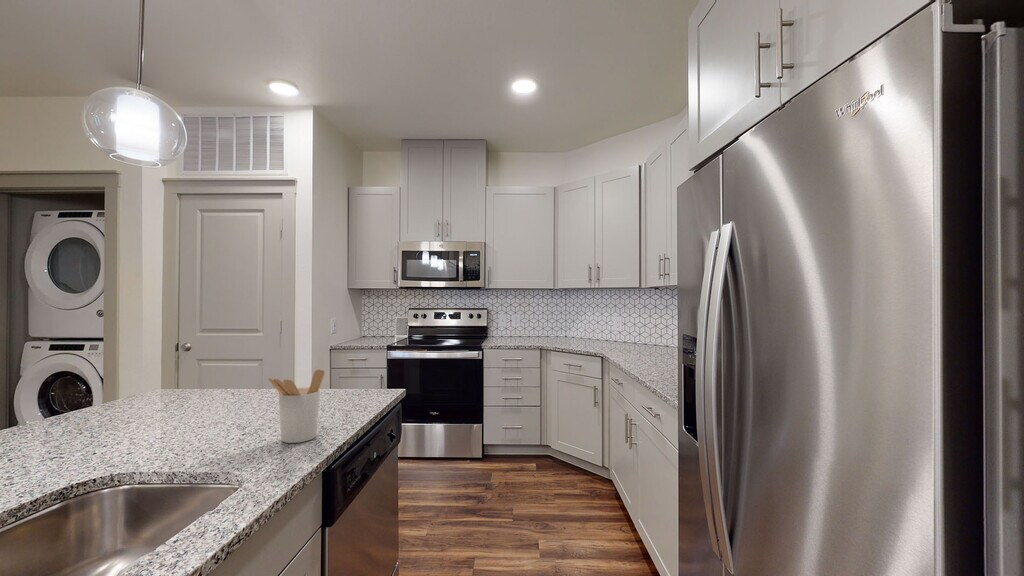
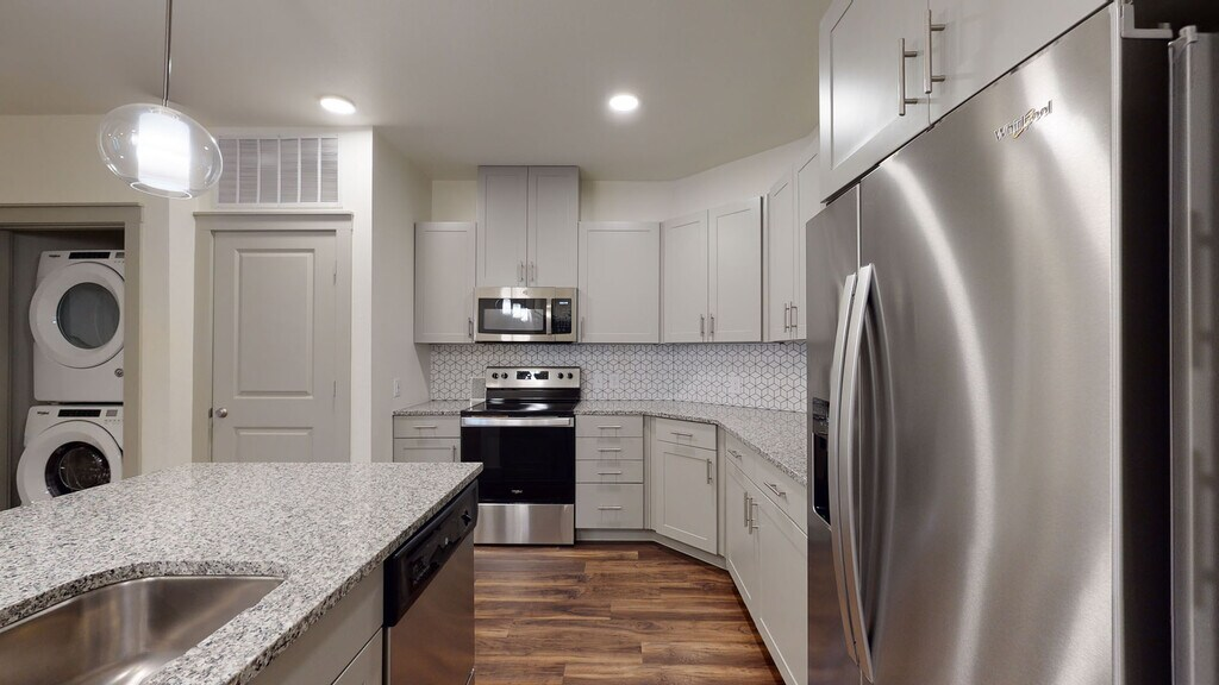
- utensil holder [267,368,325,444]
